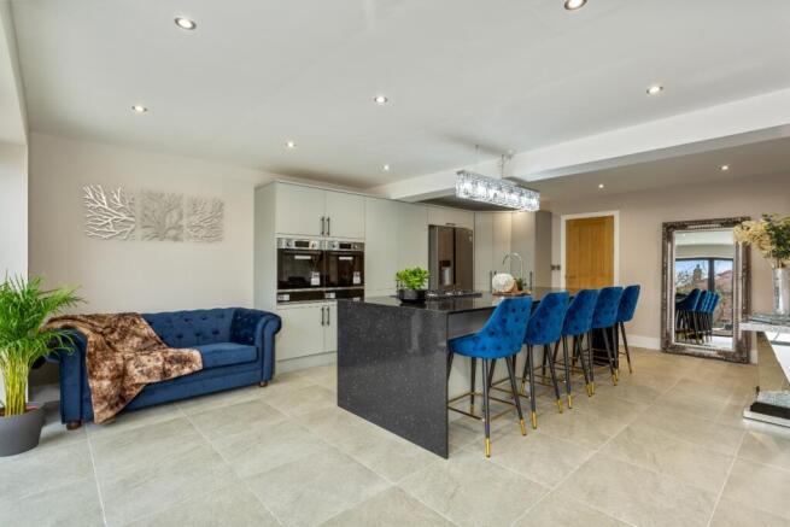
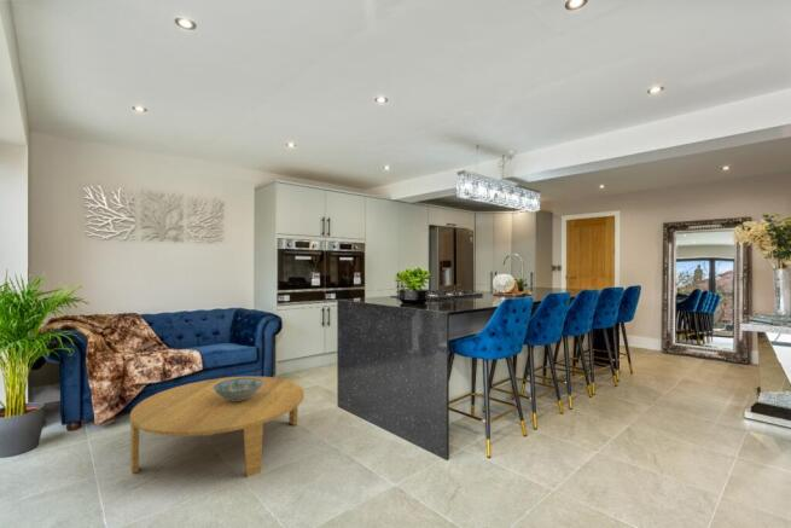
+ decorative bowl [214,378,263,401]
+ coffee table [129,375,306,478]
